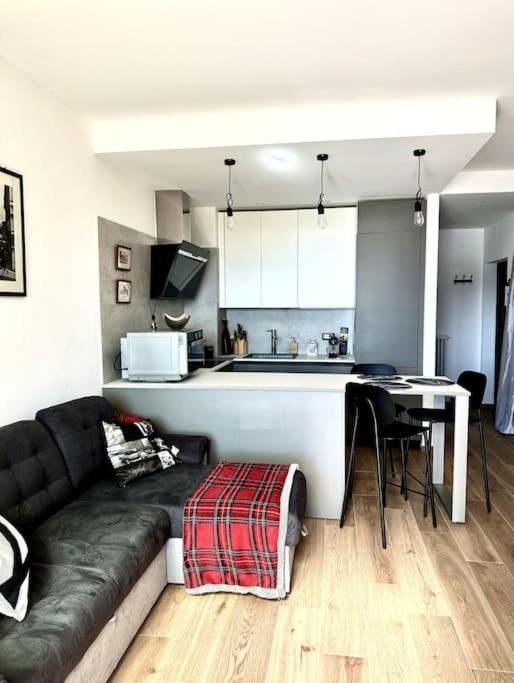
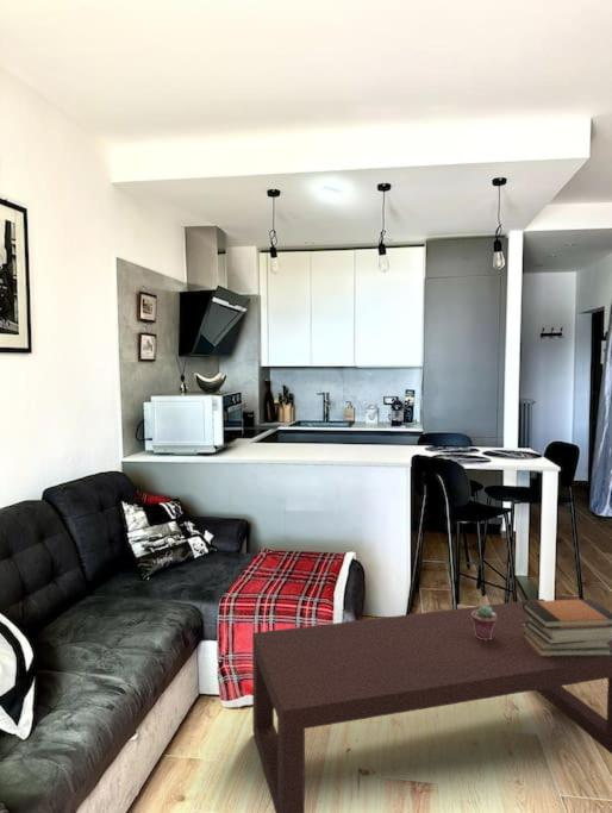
+ potted succulent [472,605,497,640]
+ book stack [523,598,612,656]
+ coffee table [251,598,612,813]
